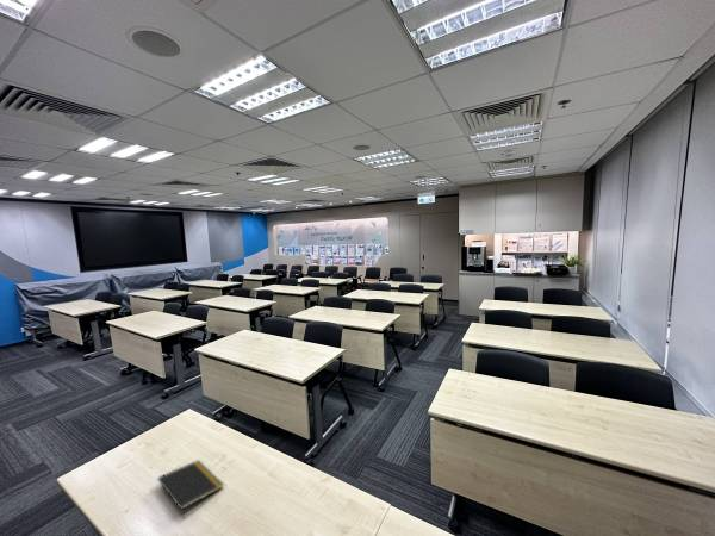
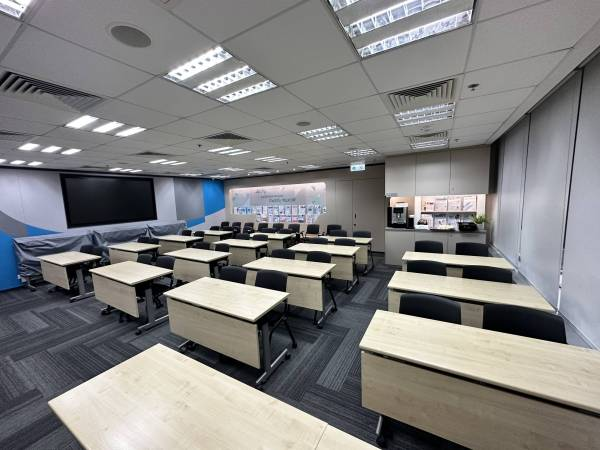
- notepad [156,459,224,519]
